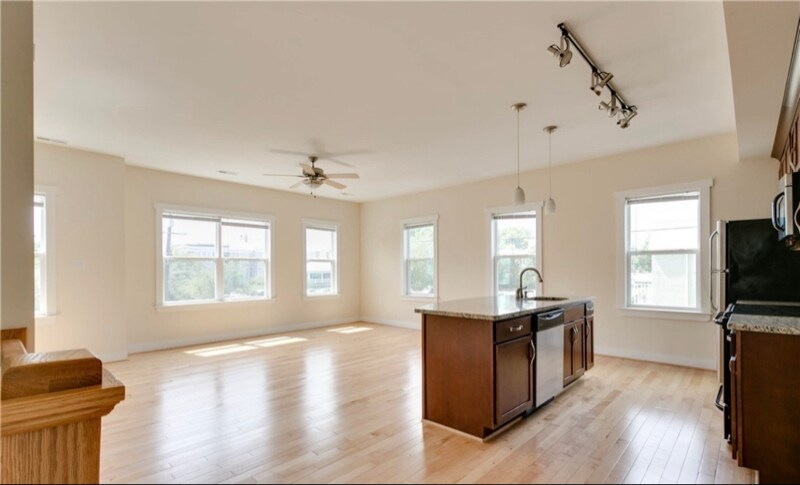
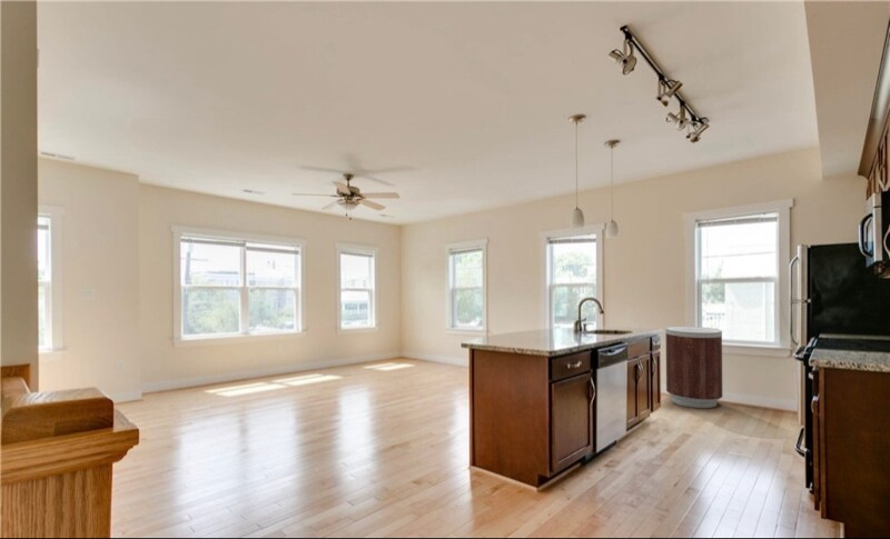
+ trash can [664,326,724,409]
